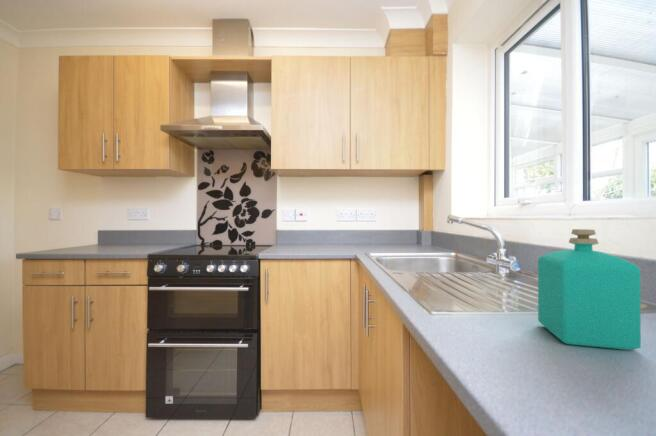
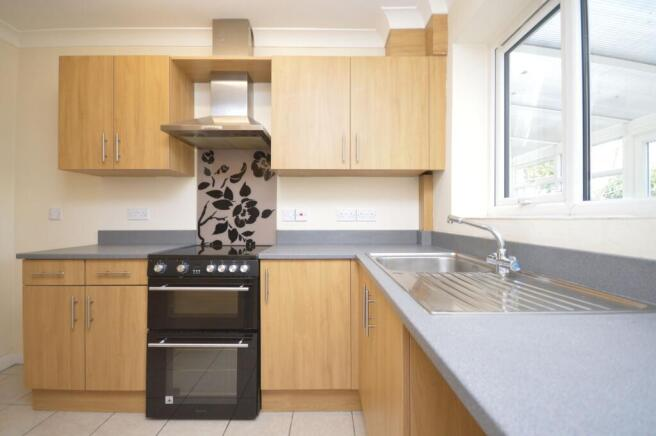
- soap bottle [537,228,642,351]
